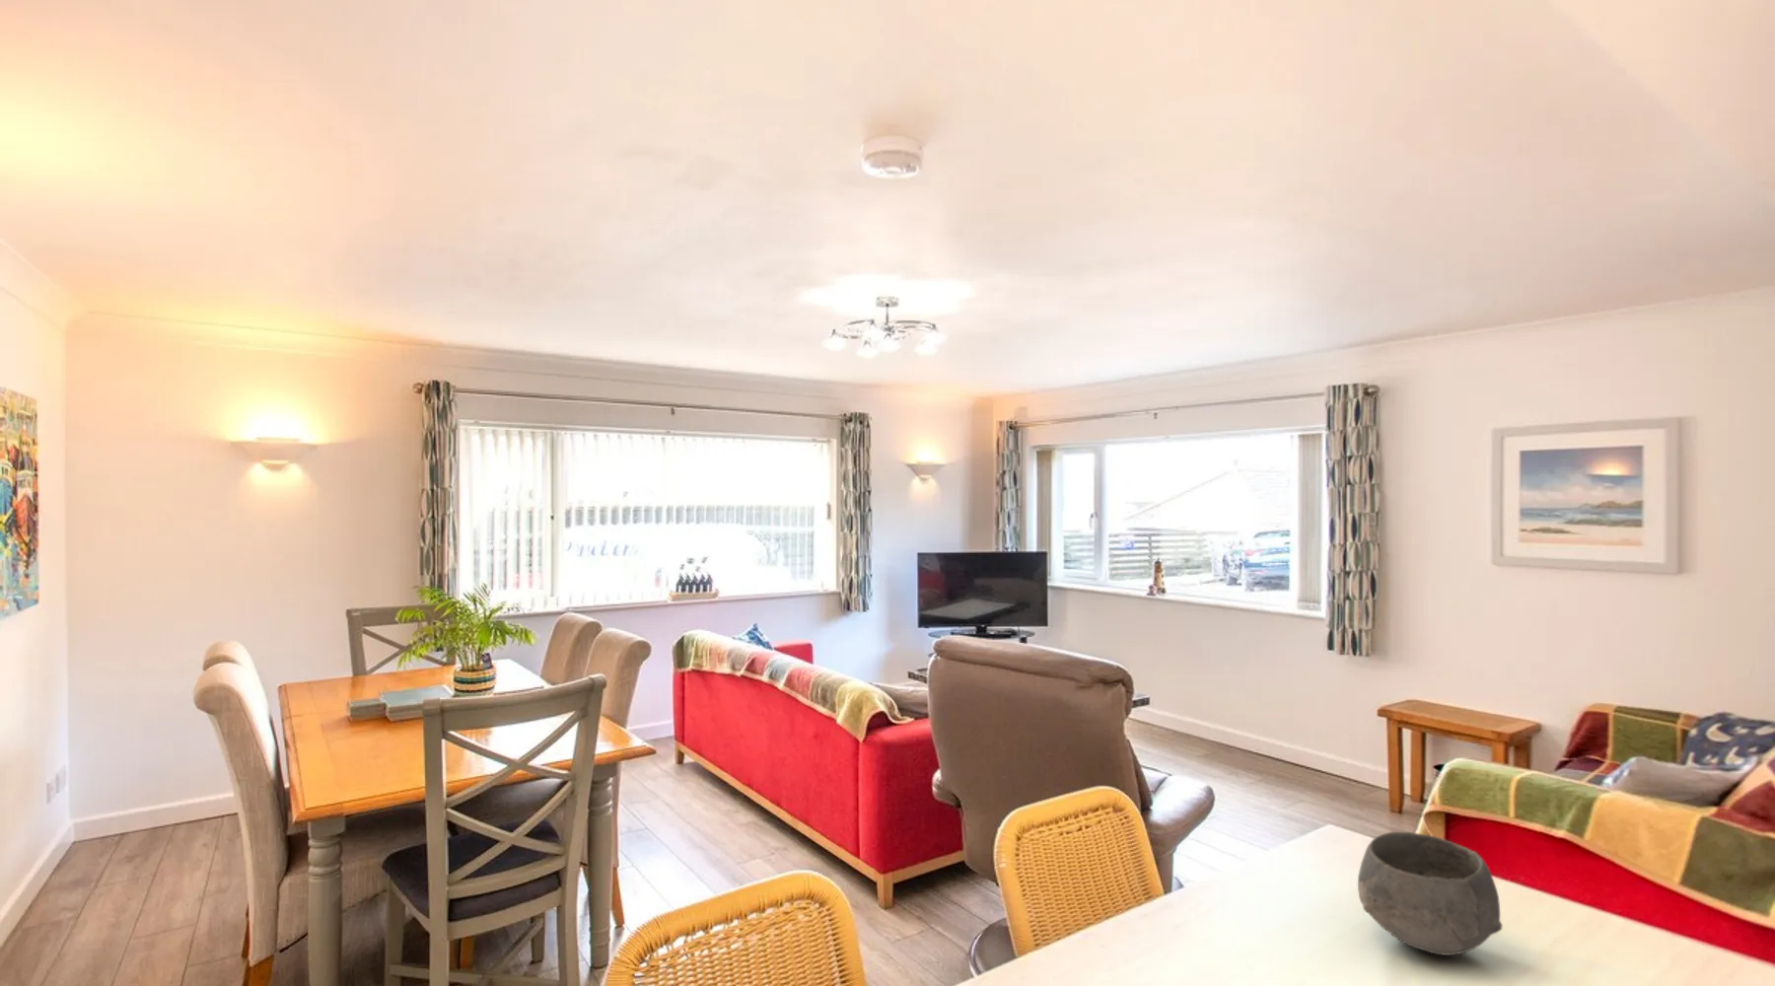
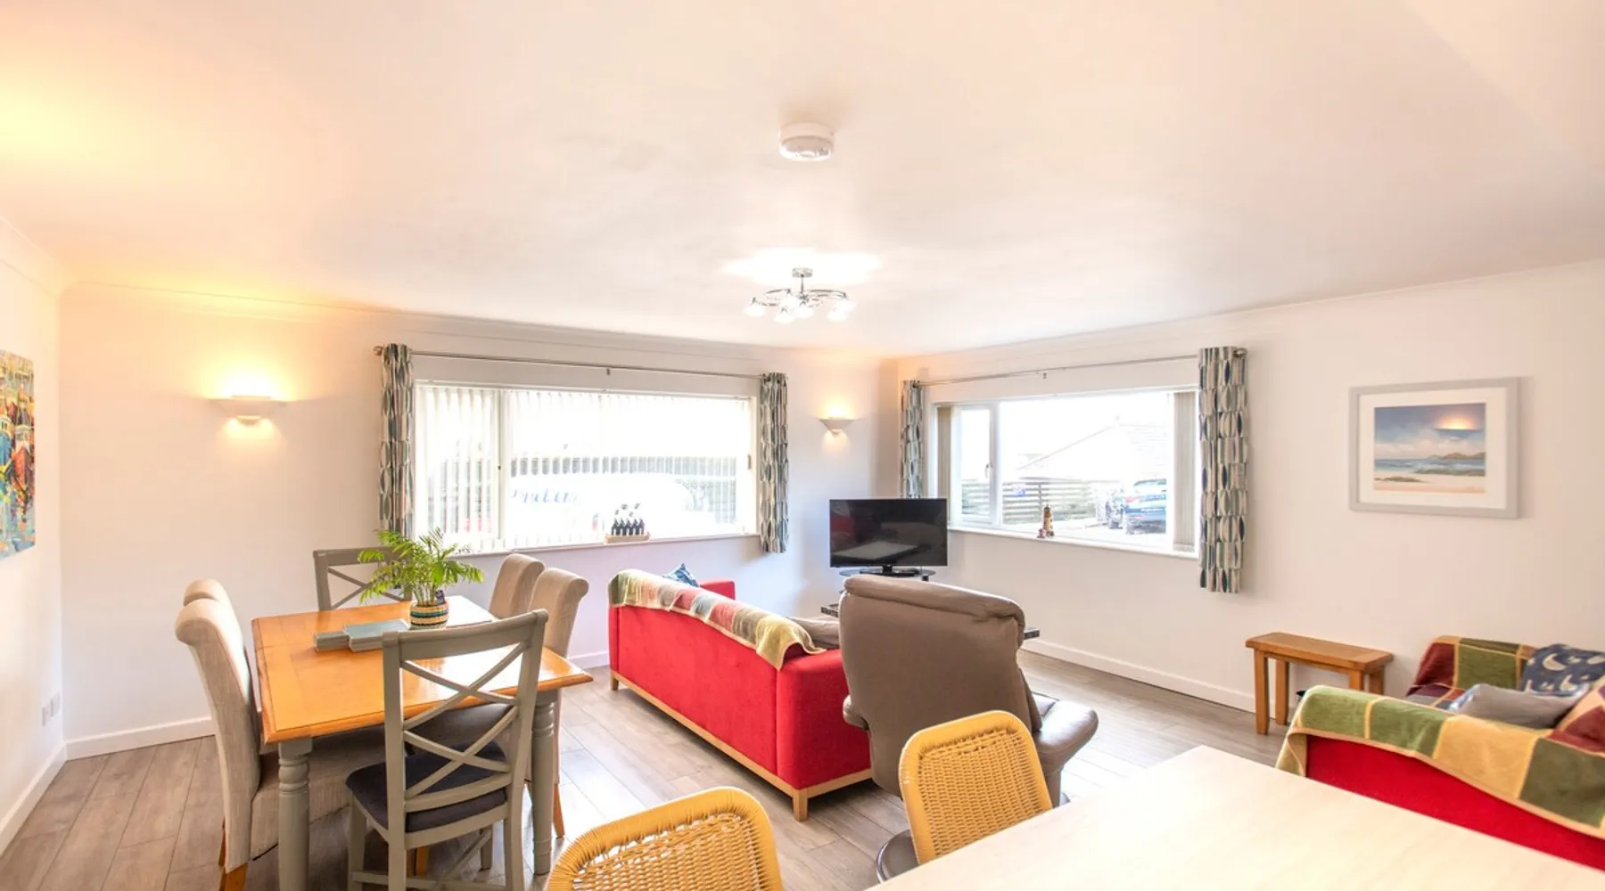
- bowl [1357,832,1503,957]
